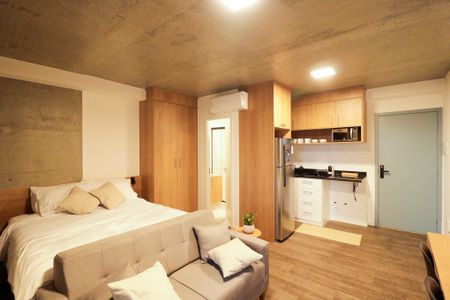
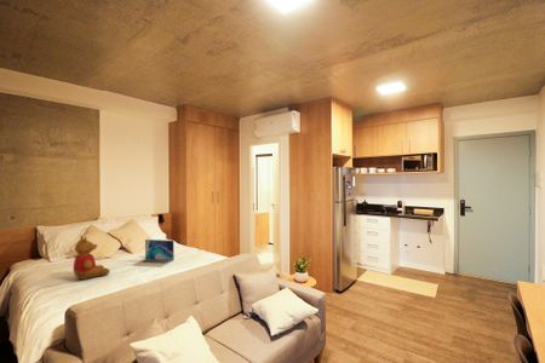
+ laptop [130,238,176,269]
+ teddy bear [73,234,111,281]
